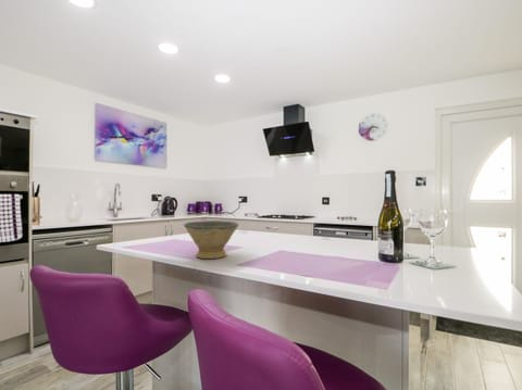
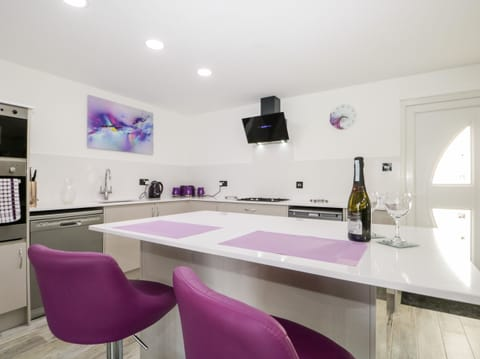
- bowl [183,219,240,260]
